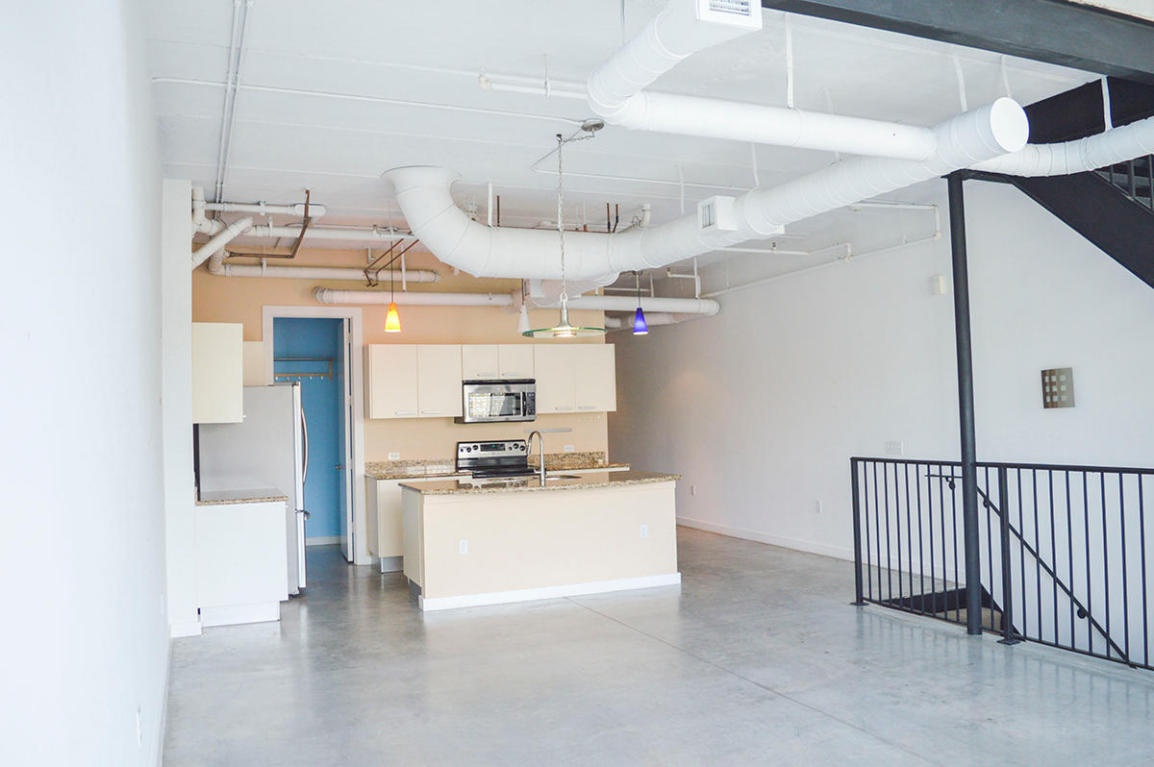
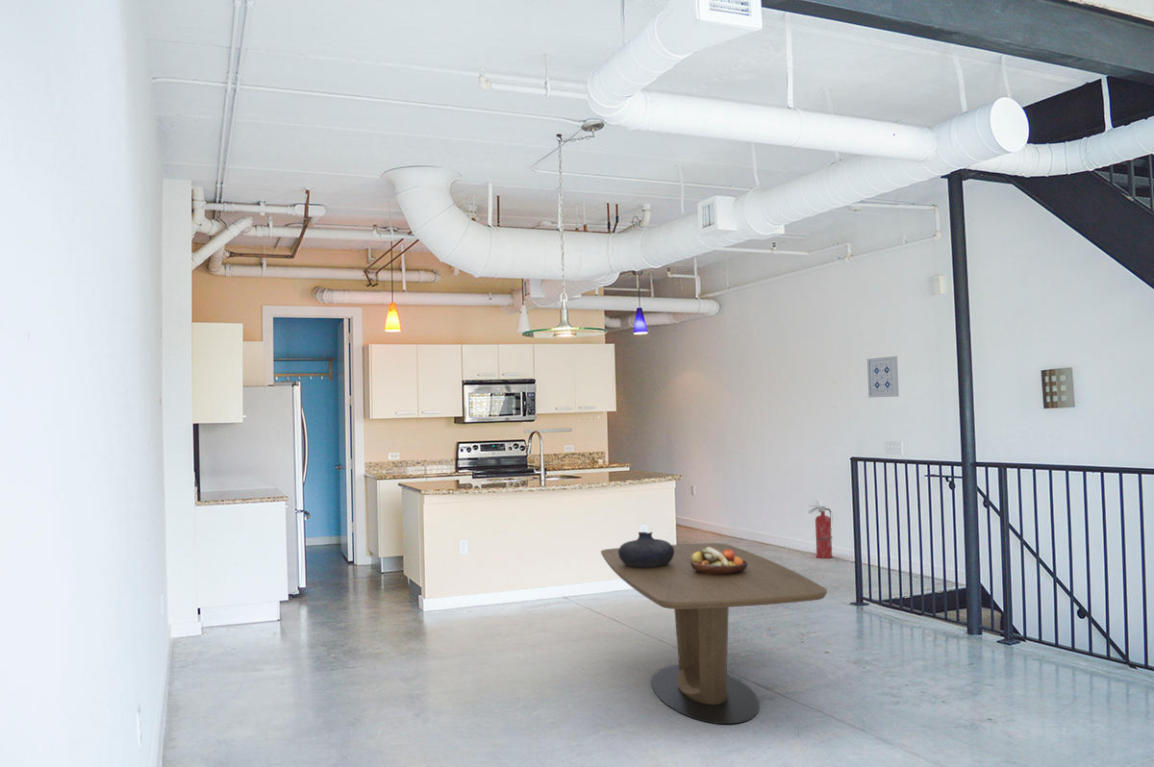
+ wall art [866,355,900,399]
+ dining table [600,542,828,725]
+ fruit bowl [691,547,747,575]
+ fire extinguisher [807,504,834,559]
+ vase [618,531,674,568]
